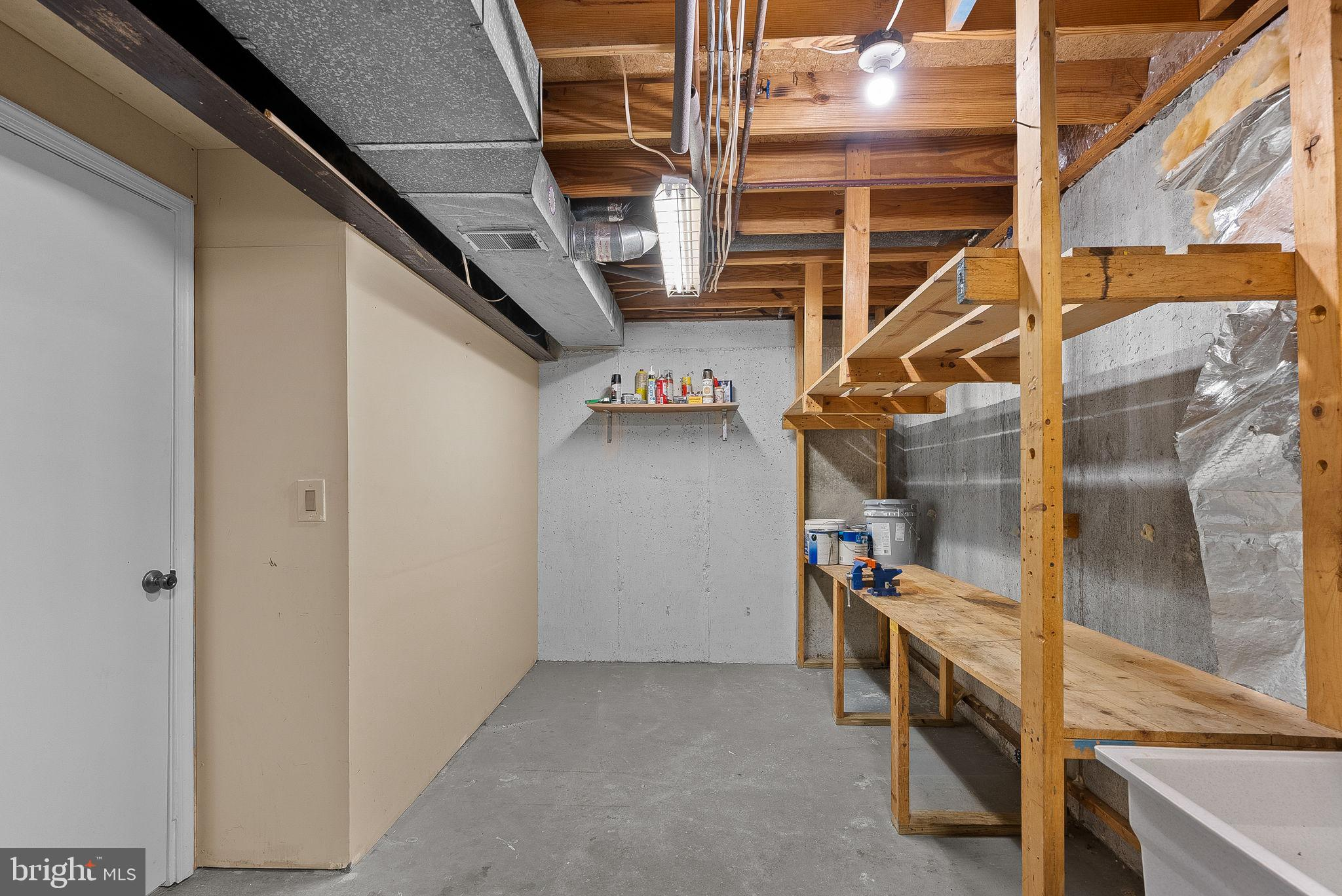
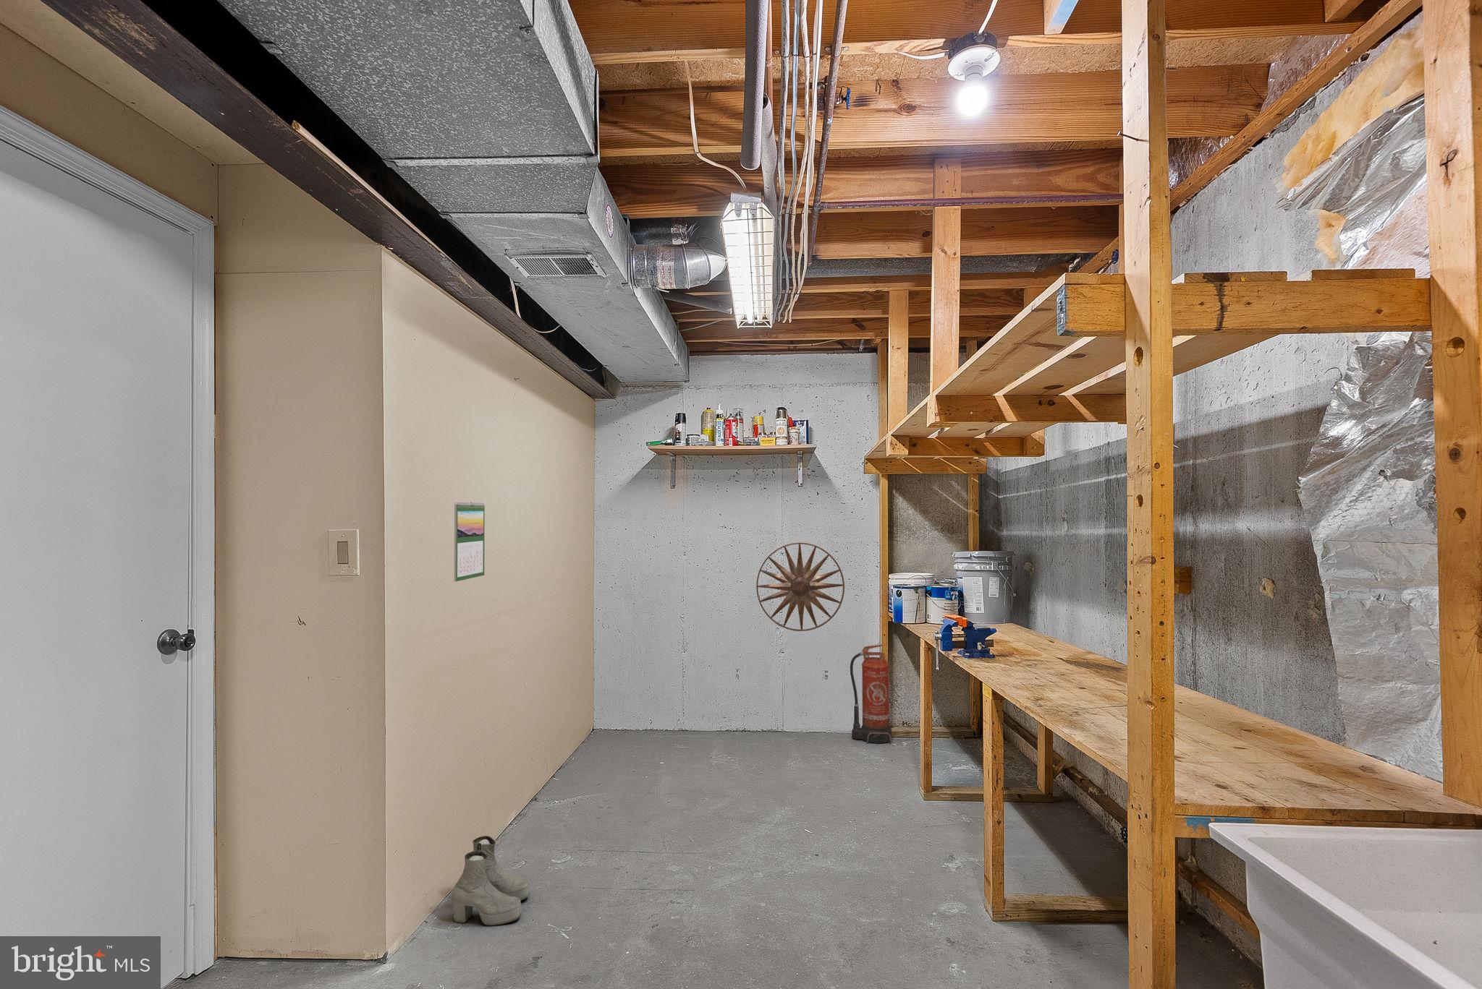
+ calendar [454,501,486,582]
+ boots [452,834,531,926]
+ fire extinguisher [849,645,892,744]
+ wall art [755,542,845,631]
